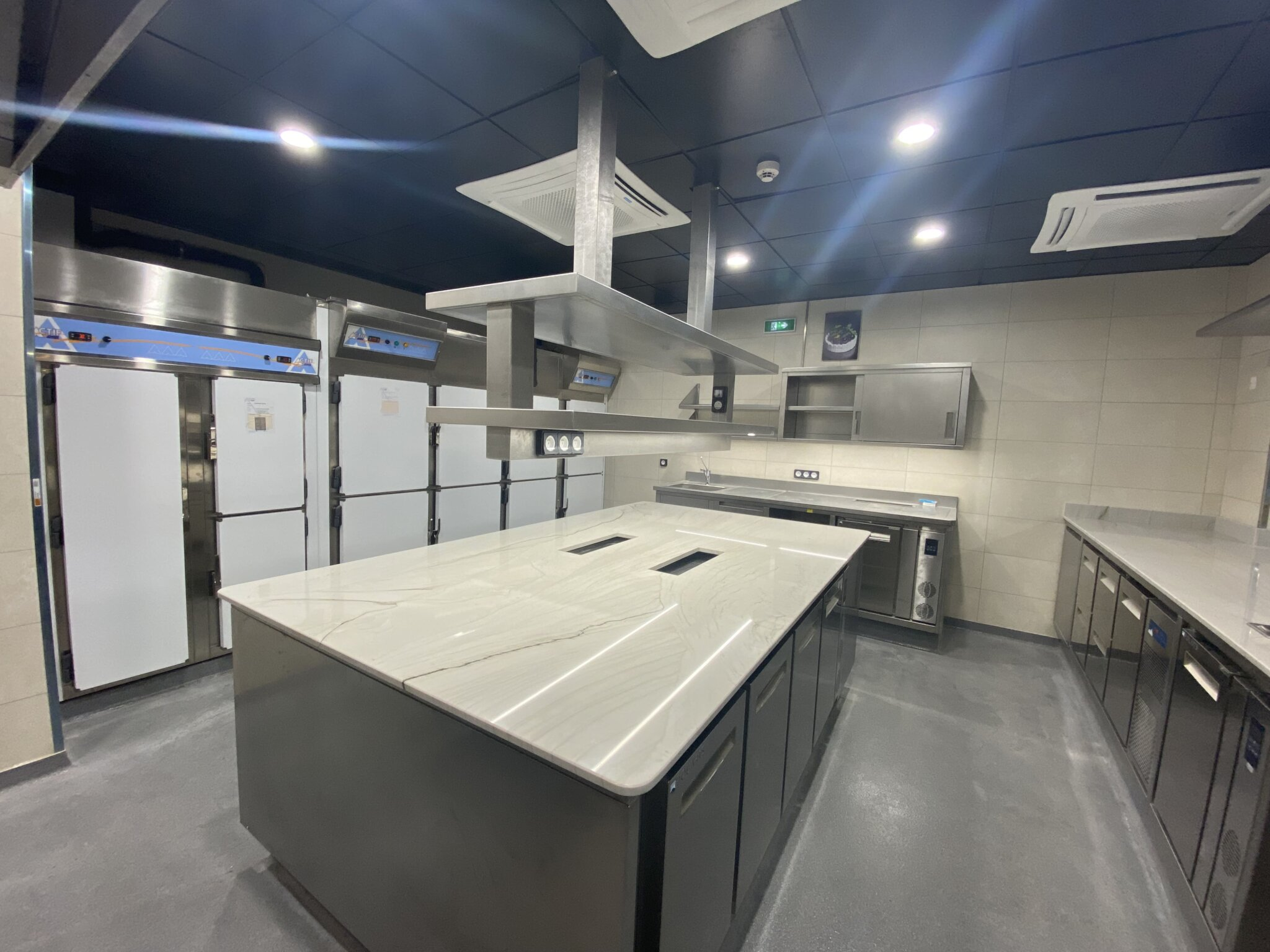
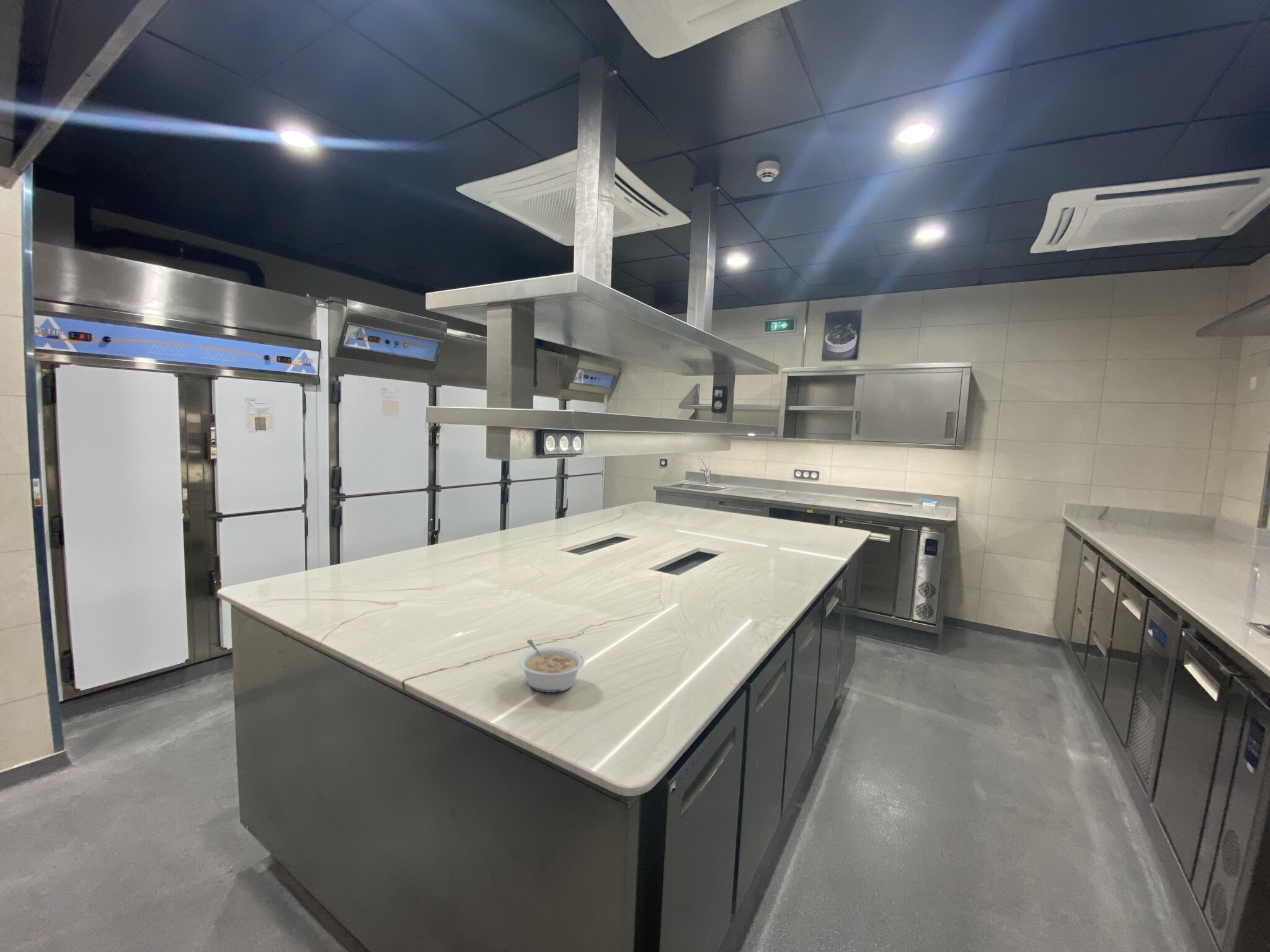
+ legume [517,639,585,693]
